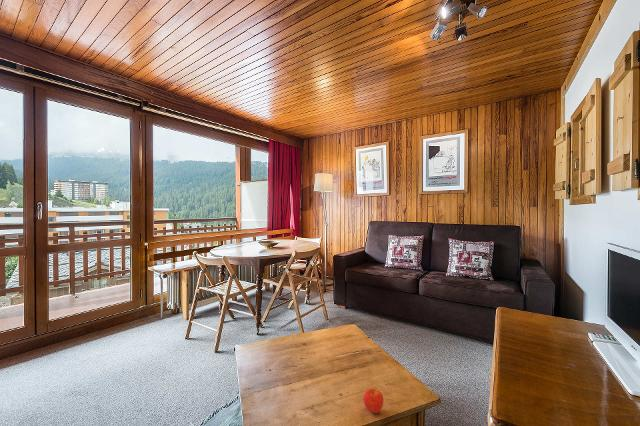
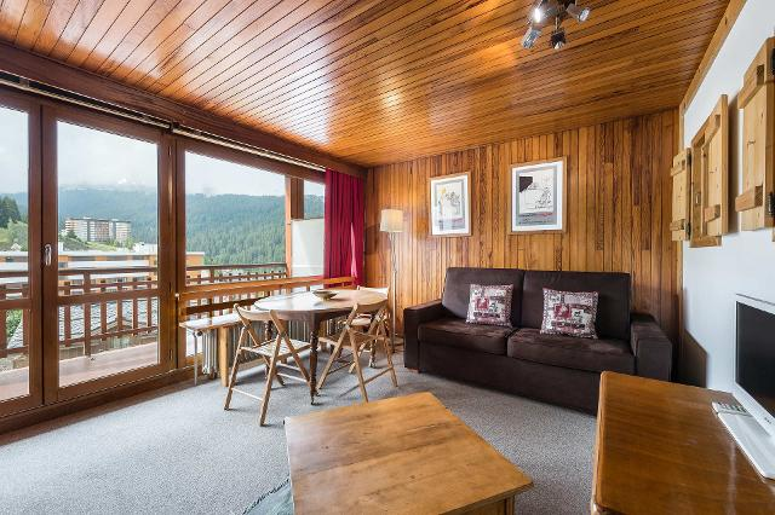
- fruit [363,388,384,414]
